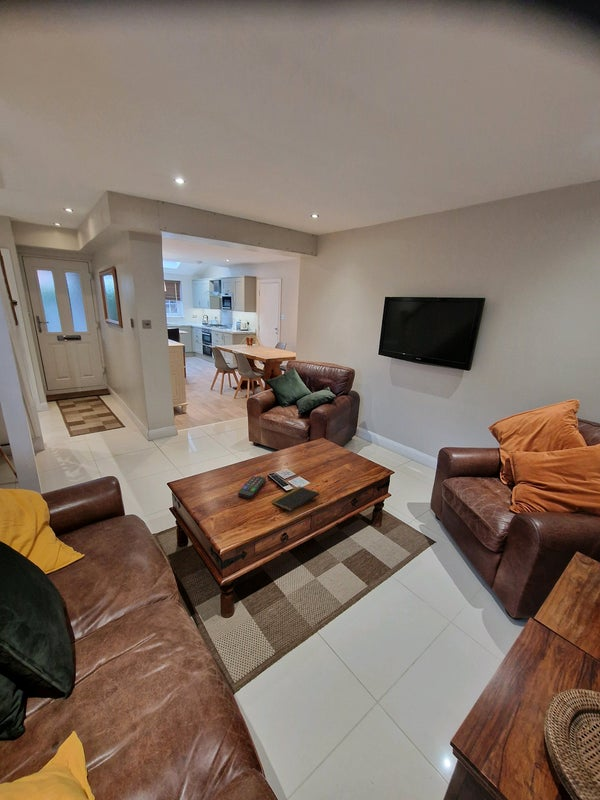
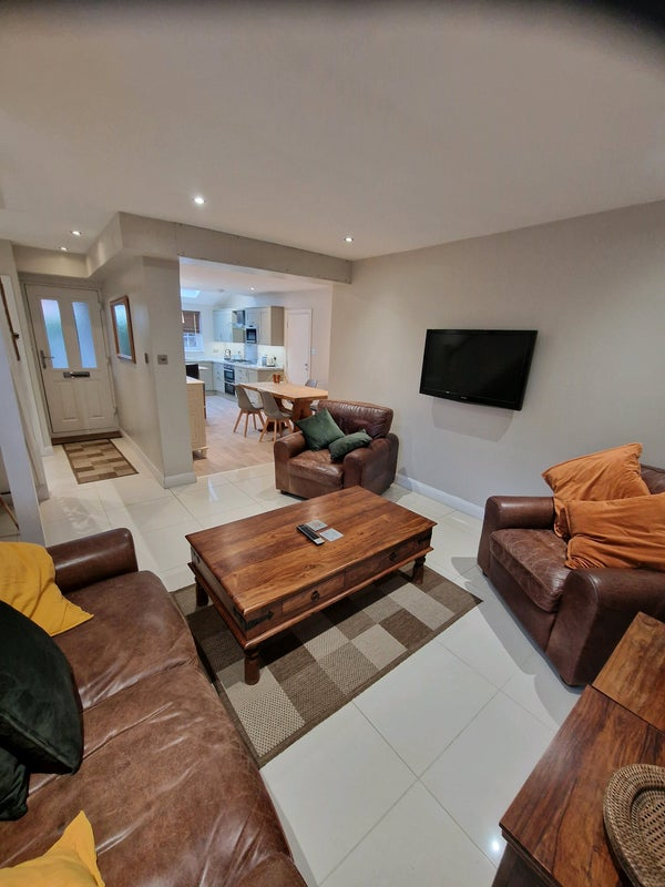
- notepad [271,485,320,512]
- remote control [237,474,267,500]
